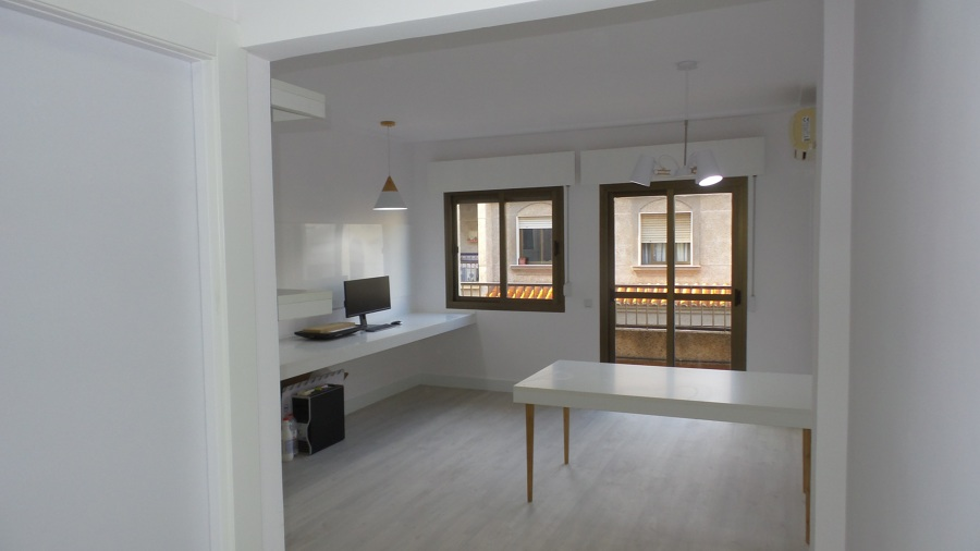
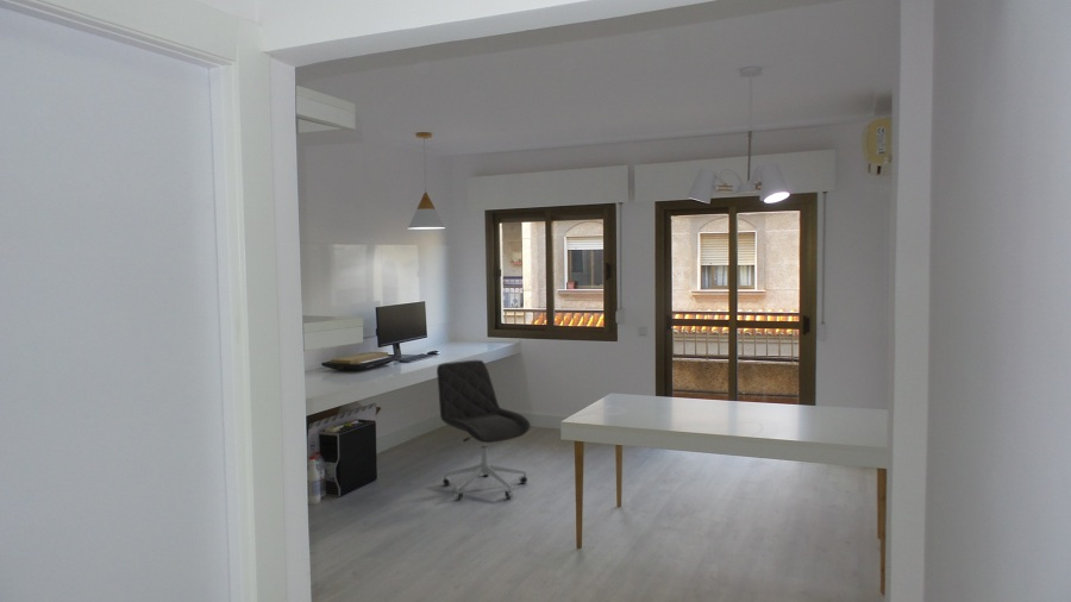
+ office chair [436,359,532,501]
